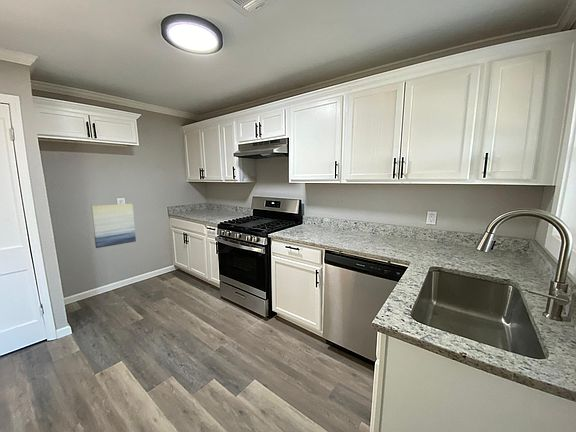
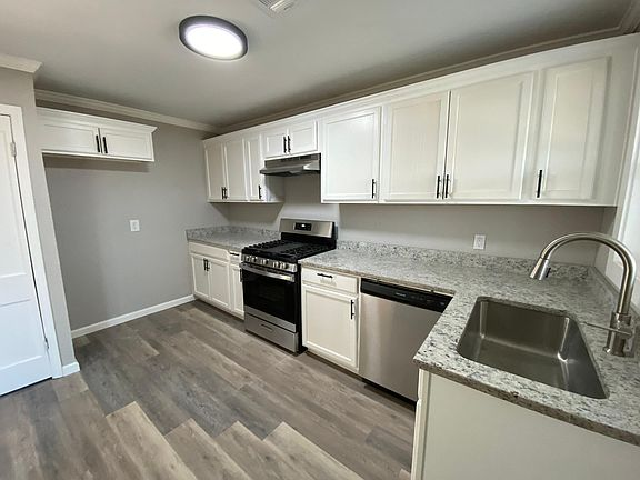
- wall art [90,203,137,249]
